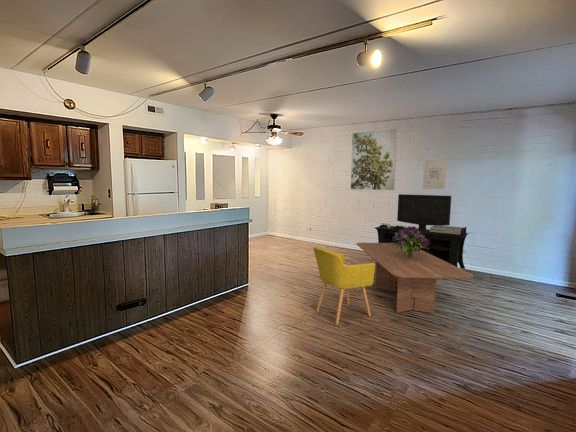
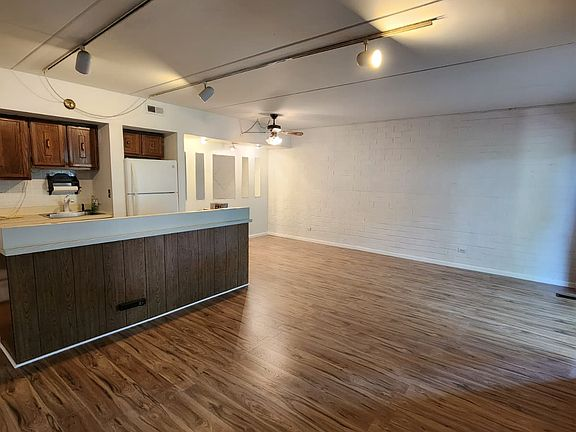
- wall art [422,158,448,190]
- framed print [350,127,398,191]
- dining table [355,242,474,314]
- bouquet [393,225,429,259]
- media console [374,193,470,270]
- chair [312,246,376,326]
